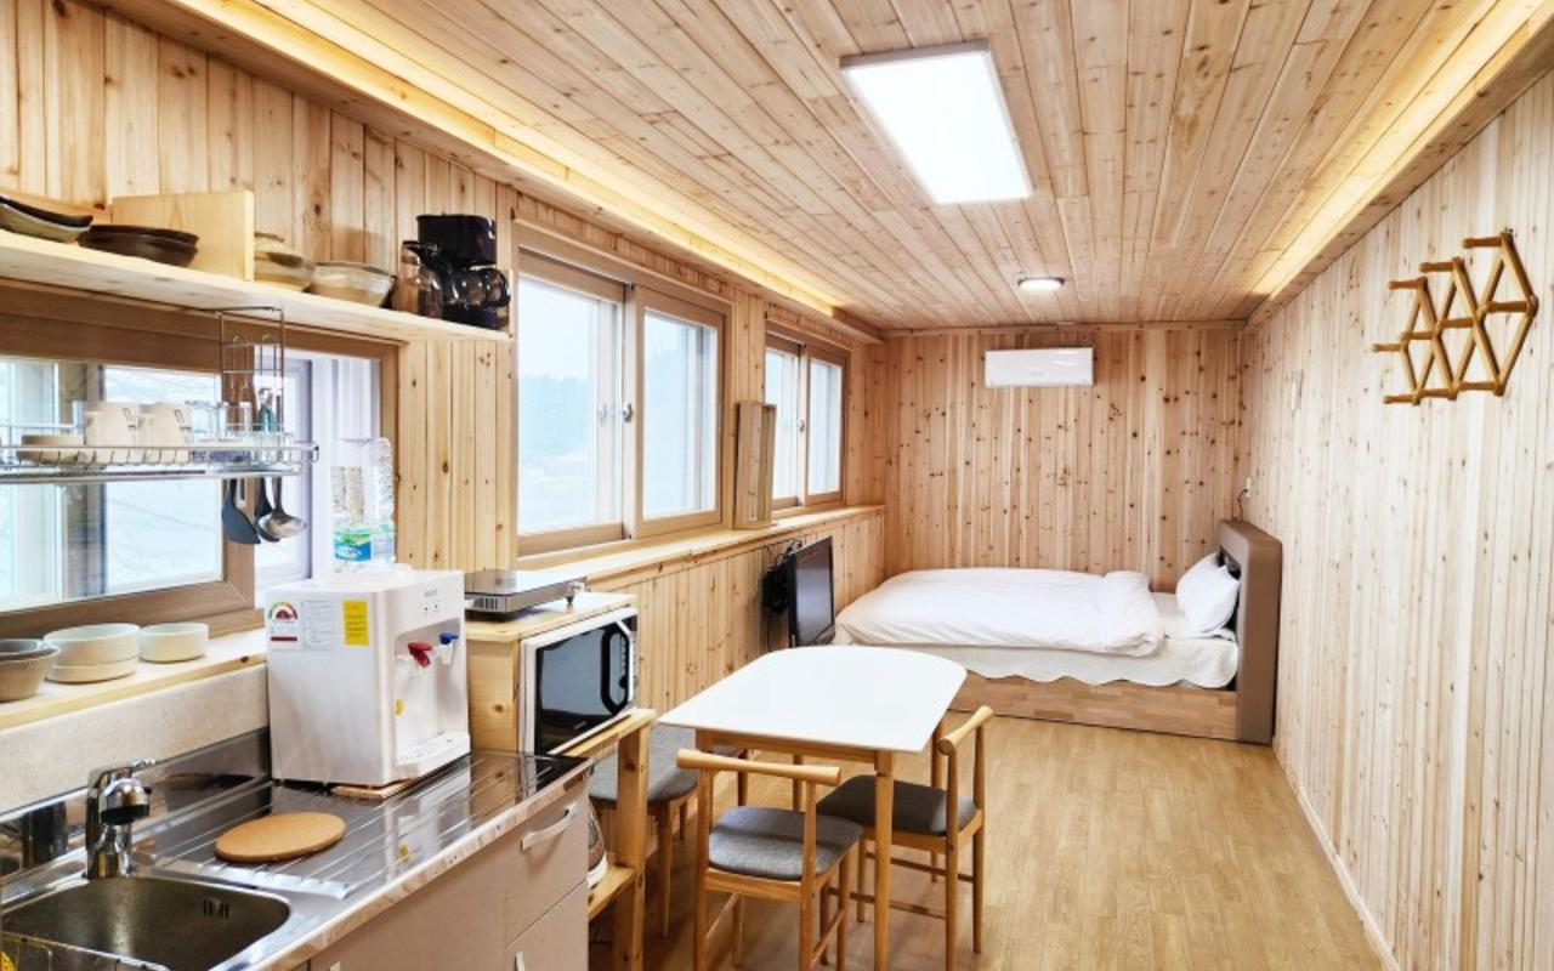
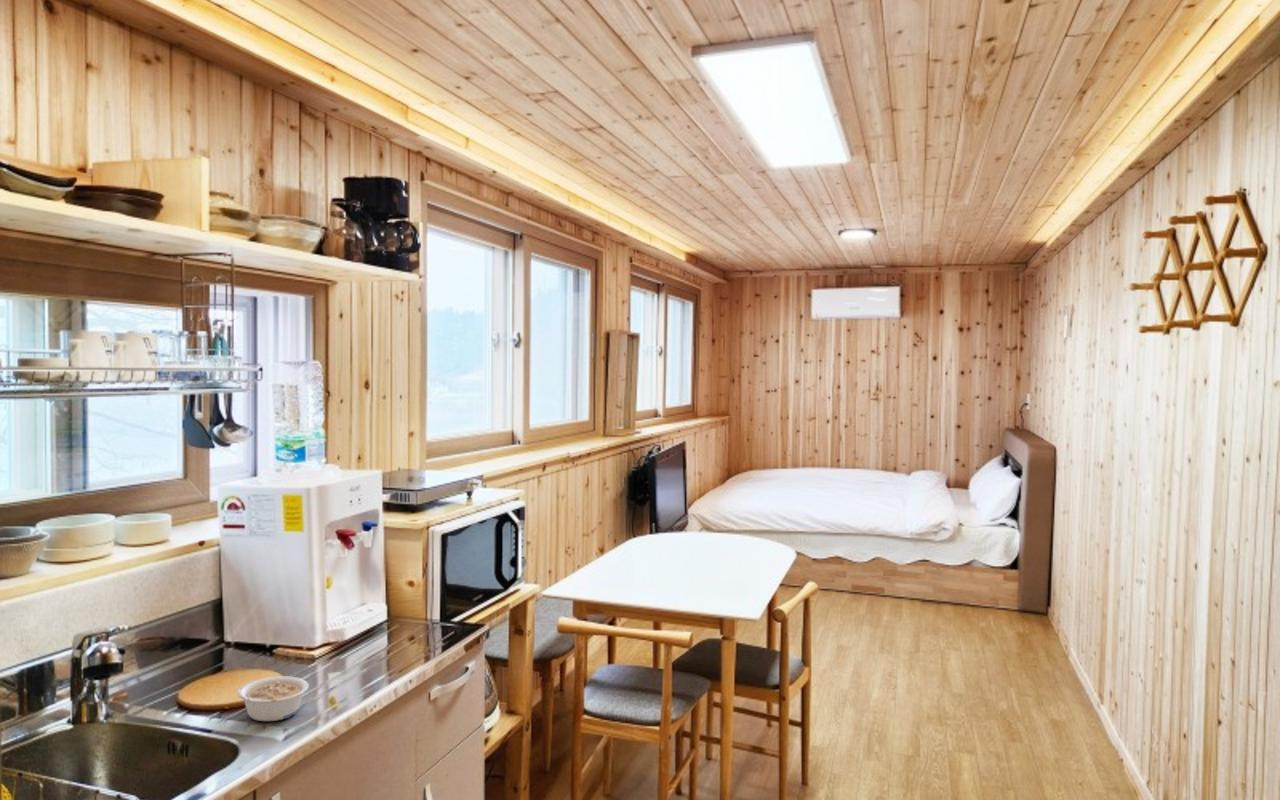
+ legume [237,675,310,722]
